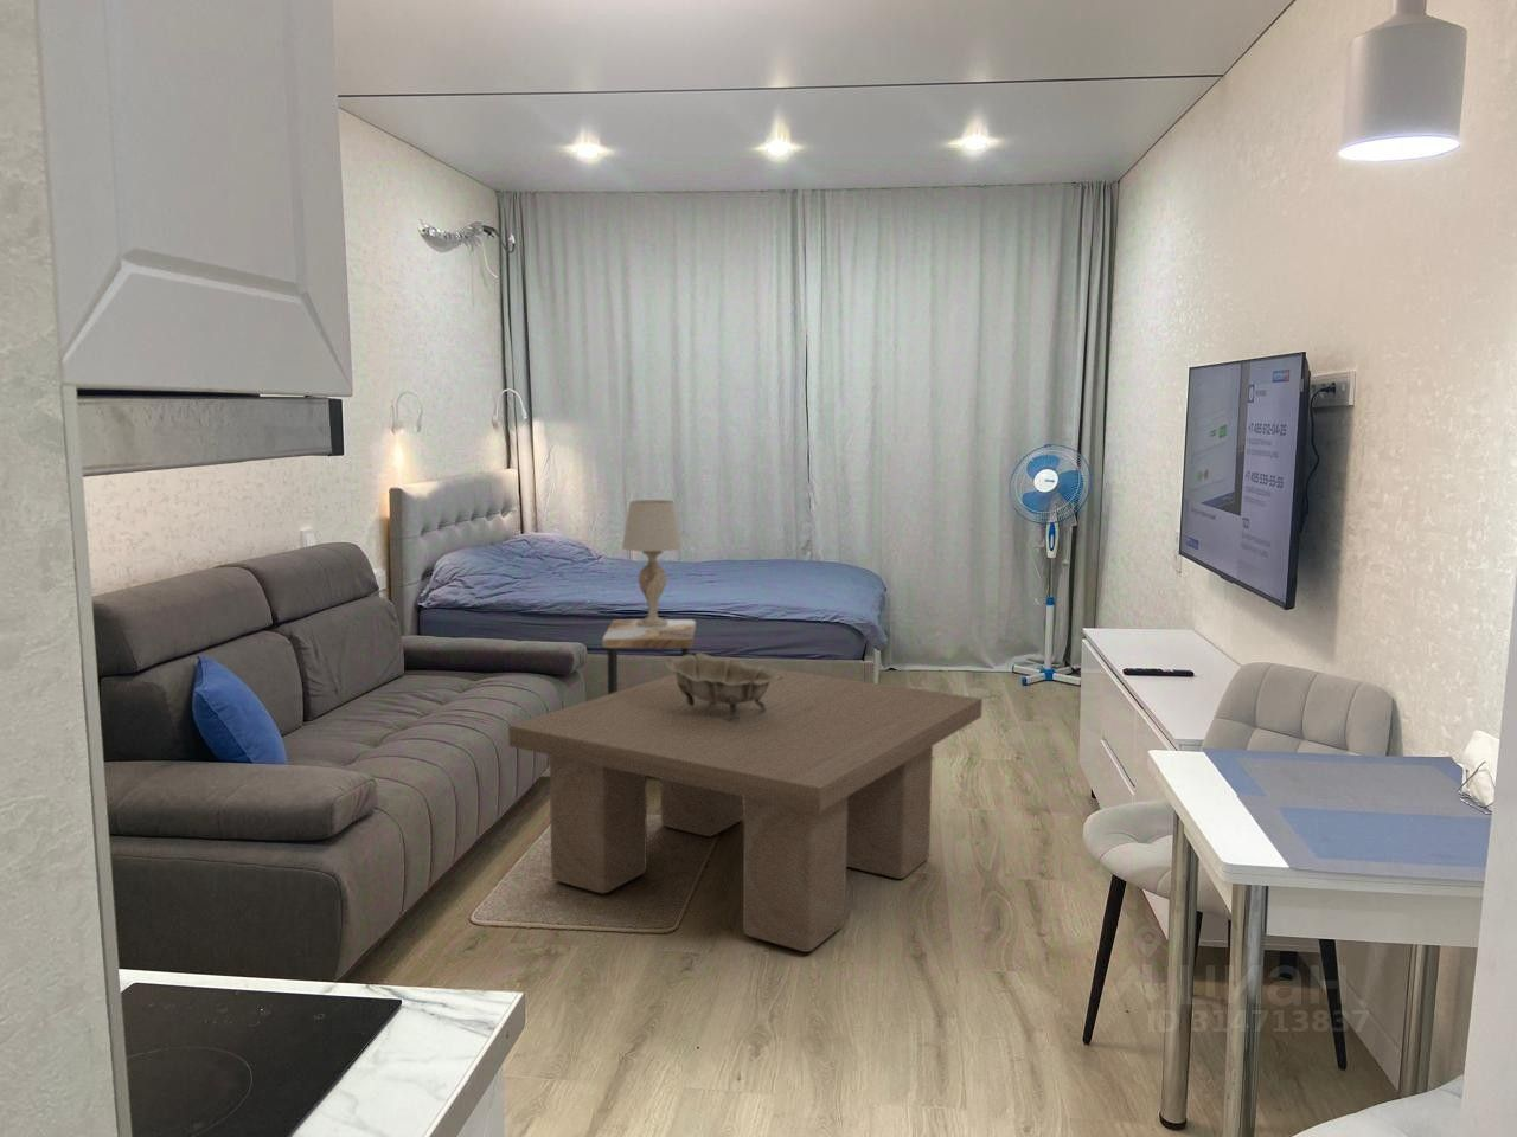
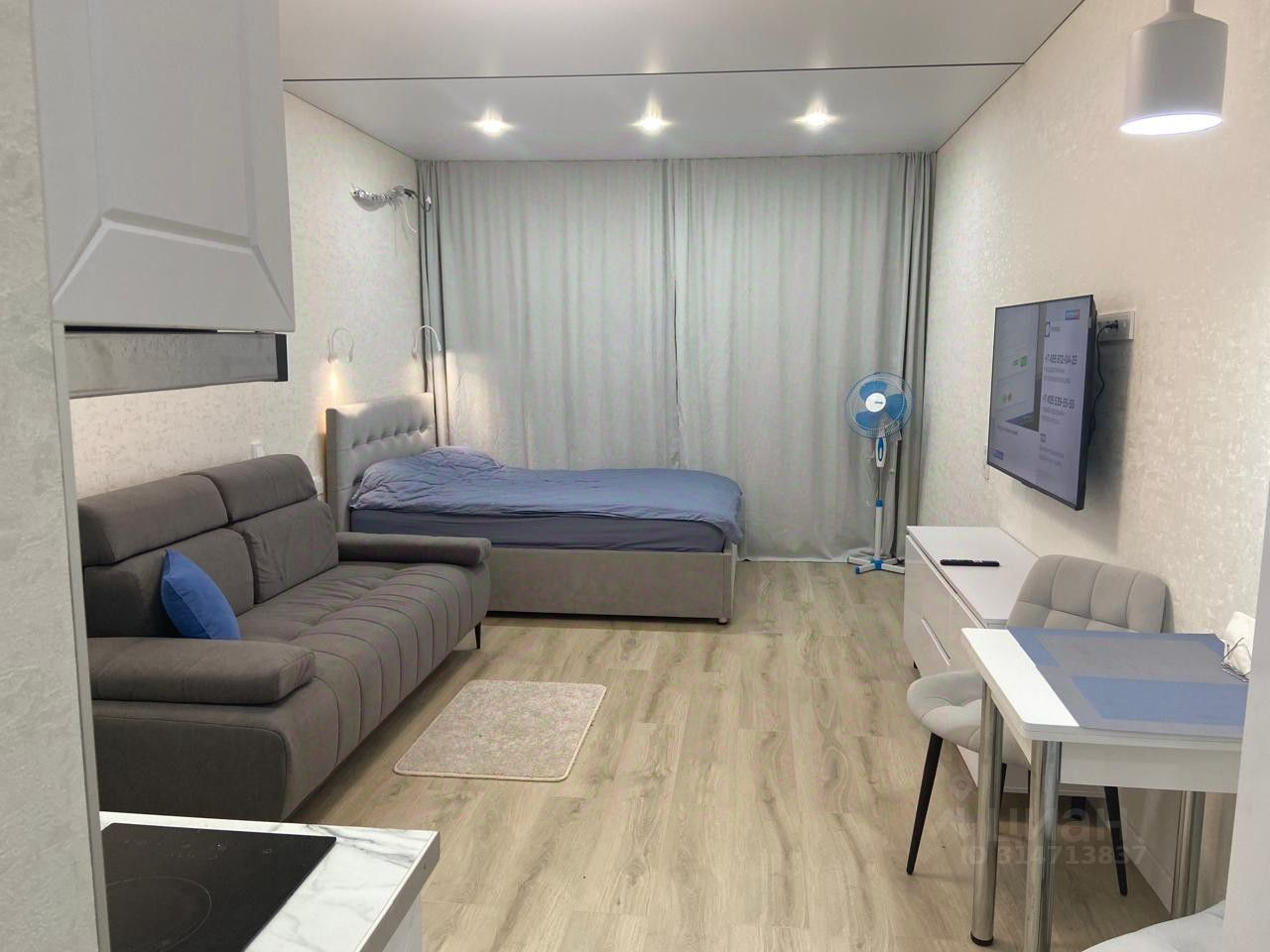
- decorative bowl [664,651,785,723]
- side table [601,619,696,695]
- table lamp [621,498,683,628]
- coffee table [508,668,984,953]
